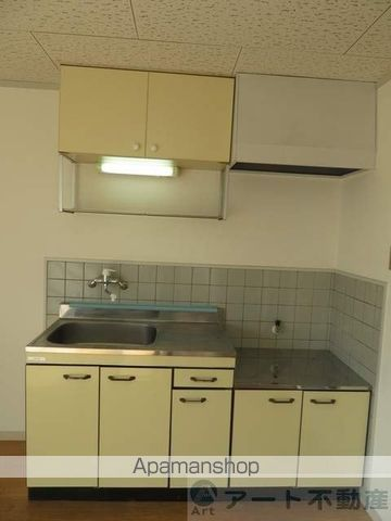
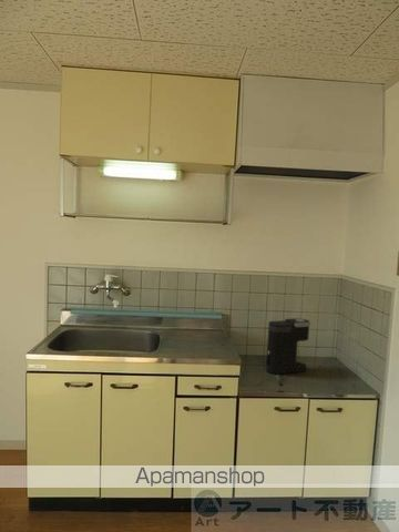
+ coffee maker [265,317,311,375]
